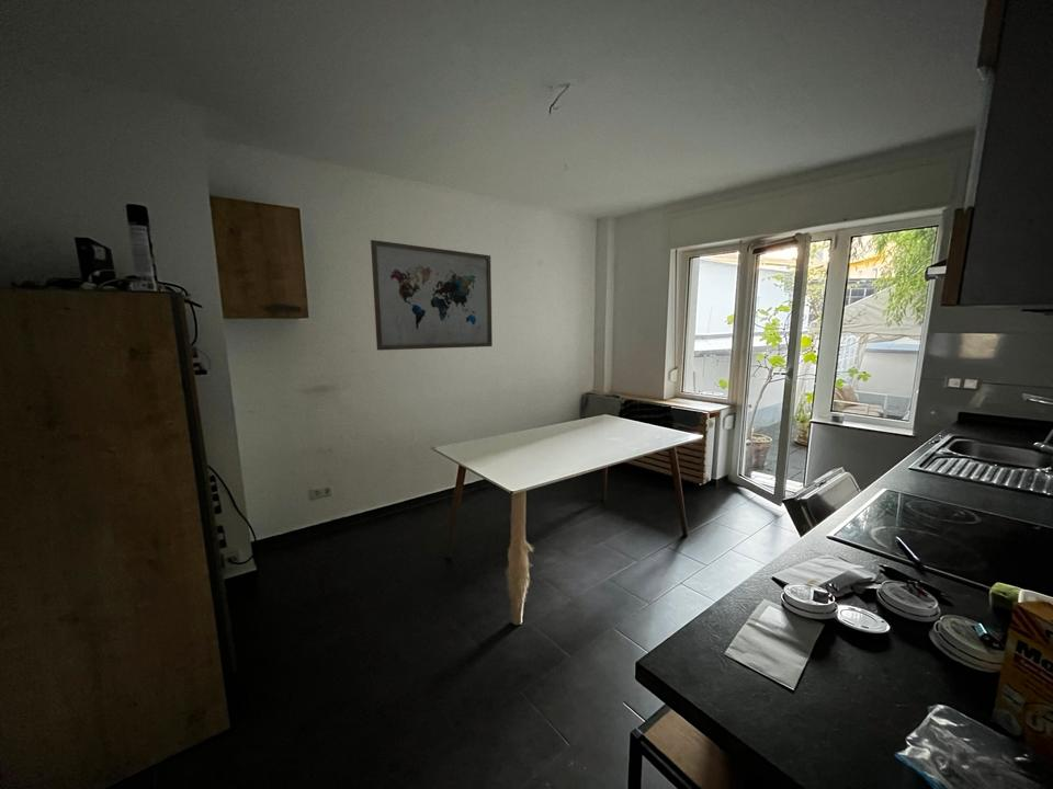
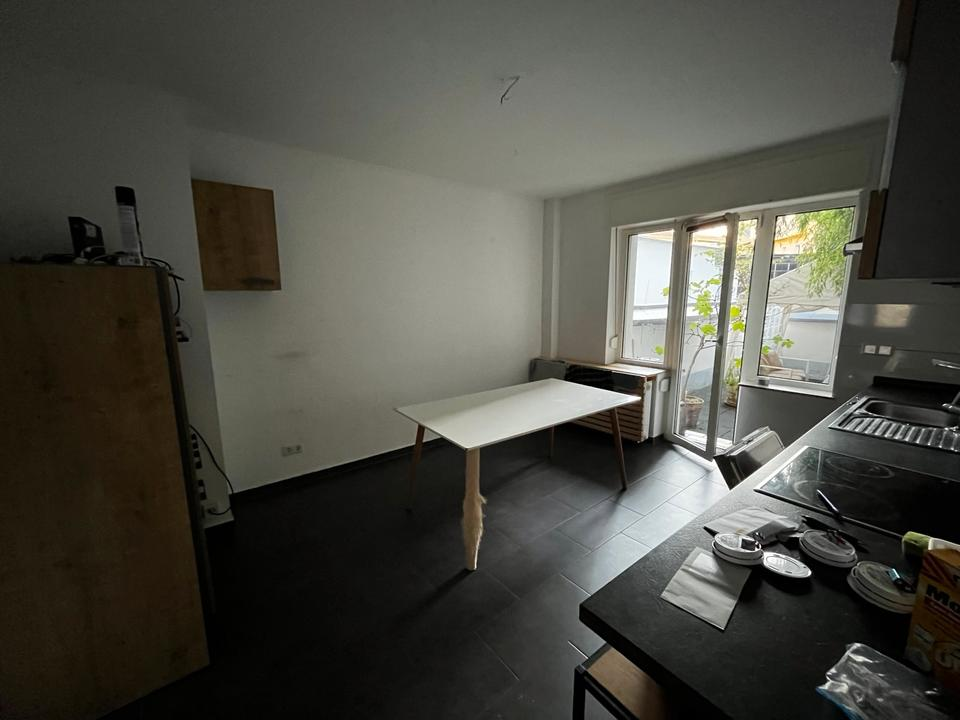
- wall art [370,239,494,352]
